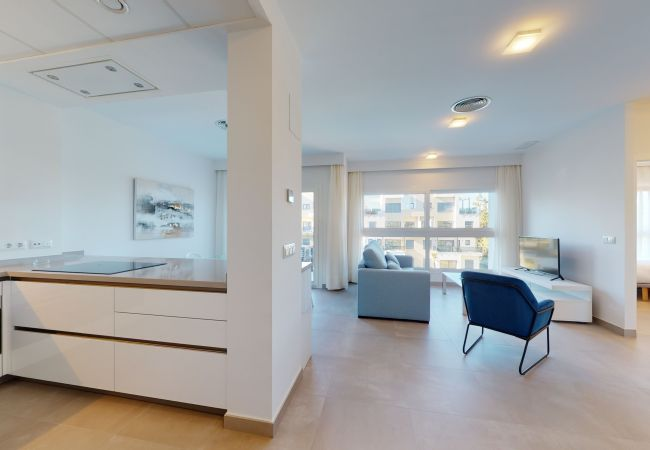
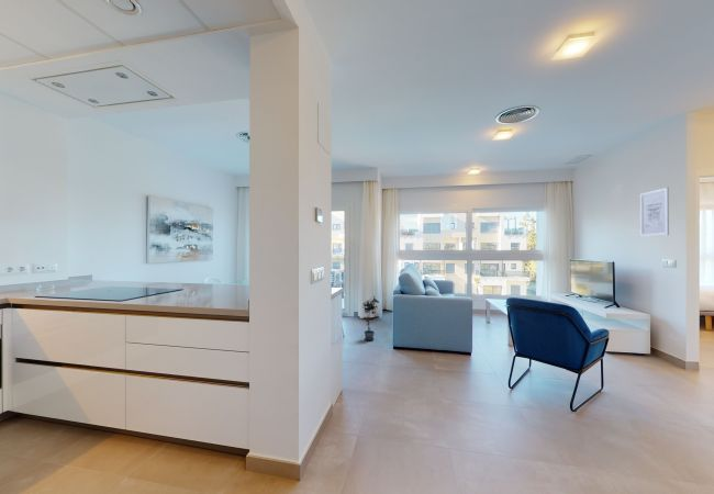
+ potted plant [360,295,380,341]
+ wall art [639,187,670,237]
